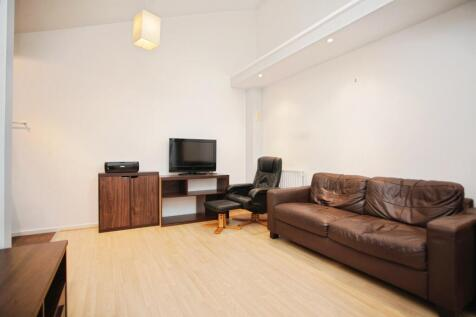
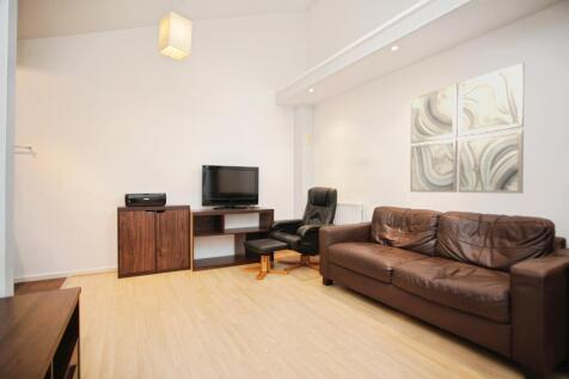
+ wall art [409,62,525,195]
